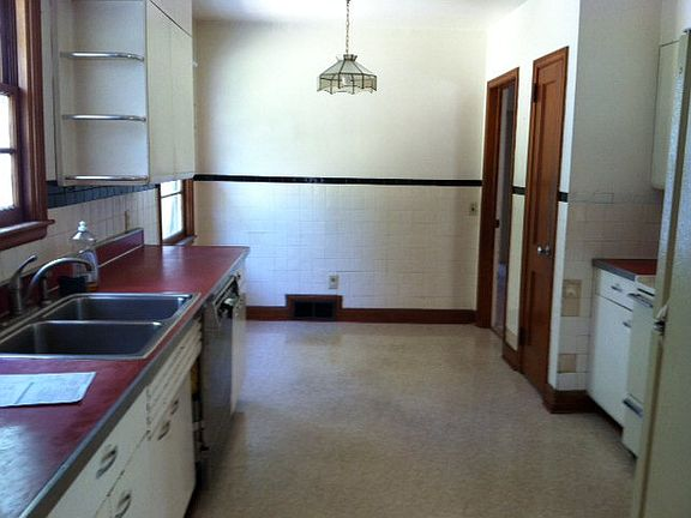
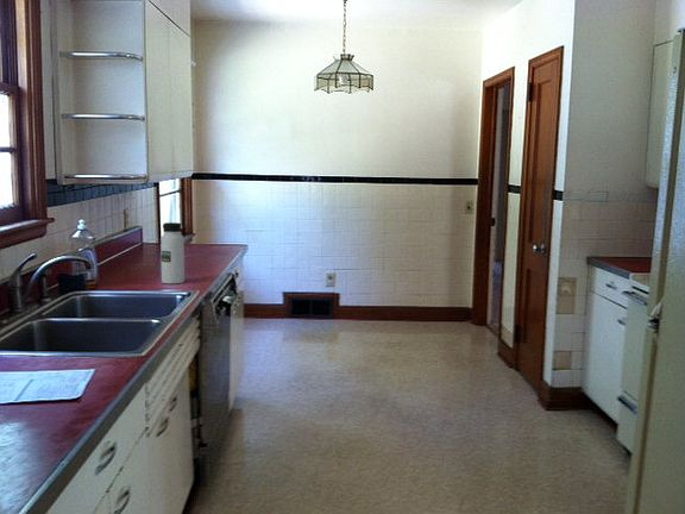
+ water bottle [159,221,186,284]
